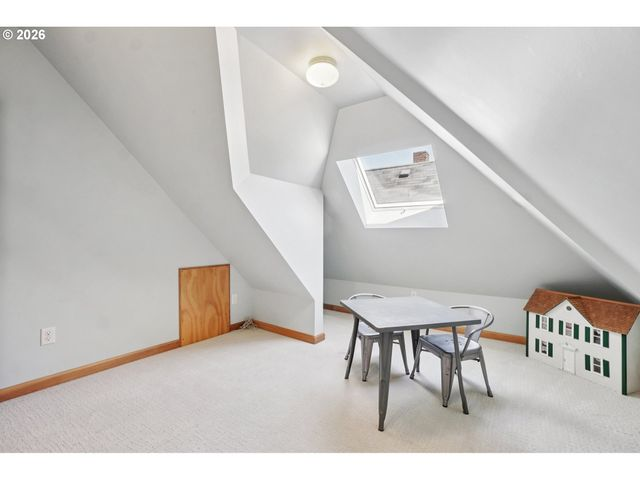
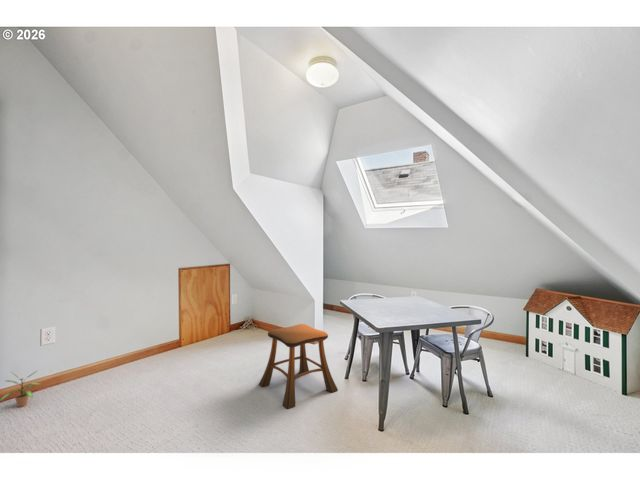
+ stool [258,323,339,410]
+ potted plant [0,370,42,408]
